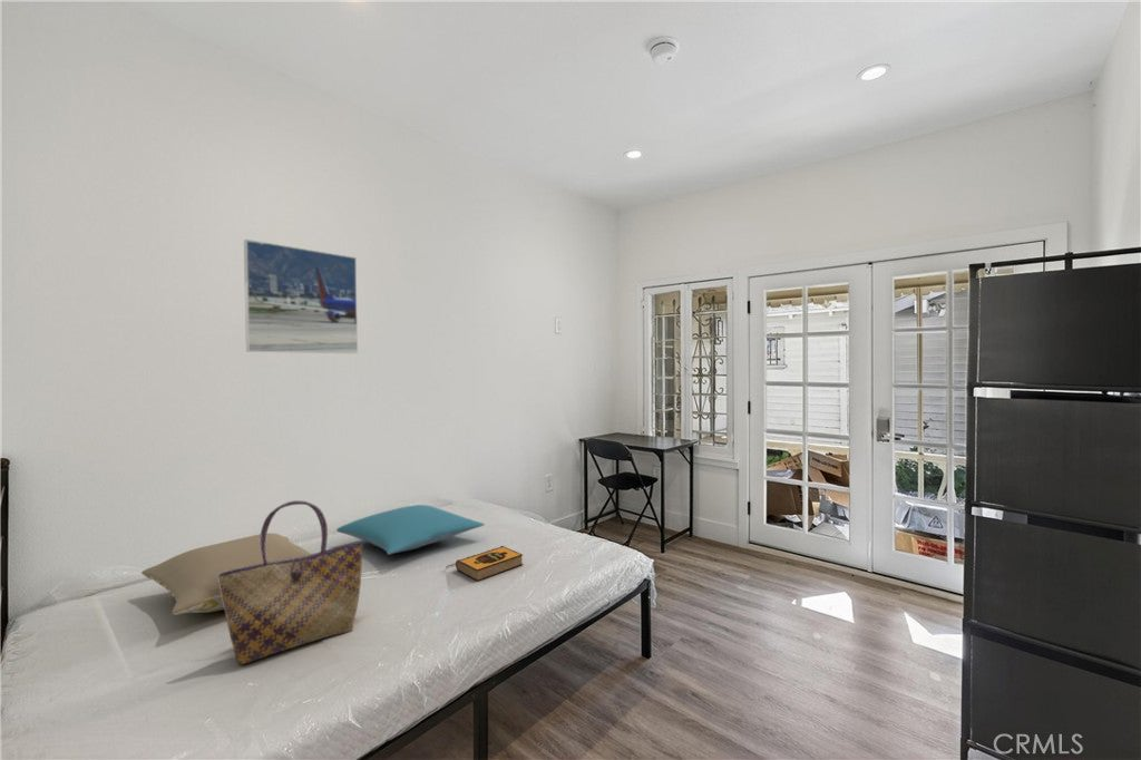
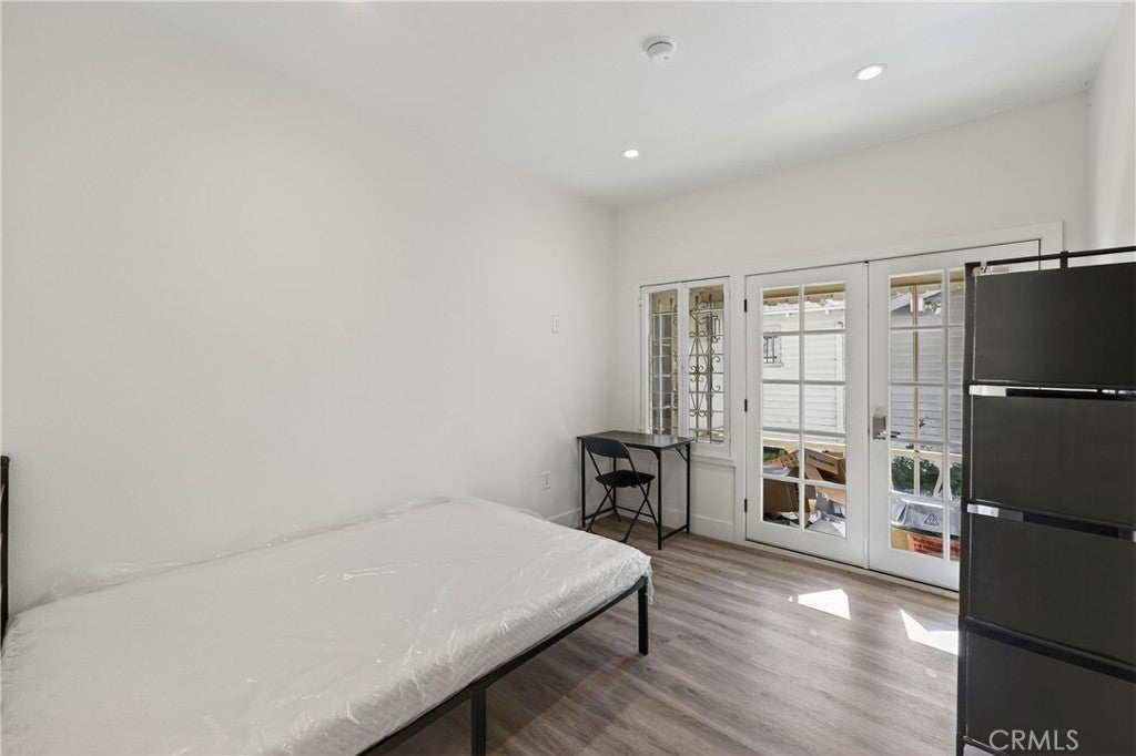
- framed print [243,238,359,354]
- pillow [140,533,312,616]
- tote bag [217,499,363,665]
- pillow [335,504,486,556]
- hardback book [455,545,524,583]
